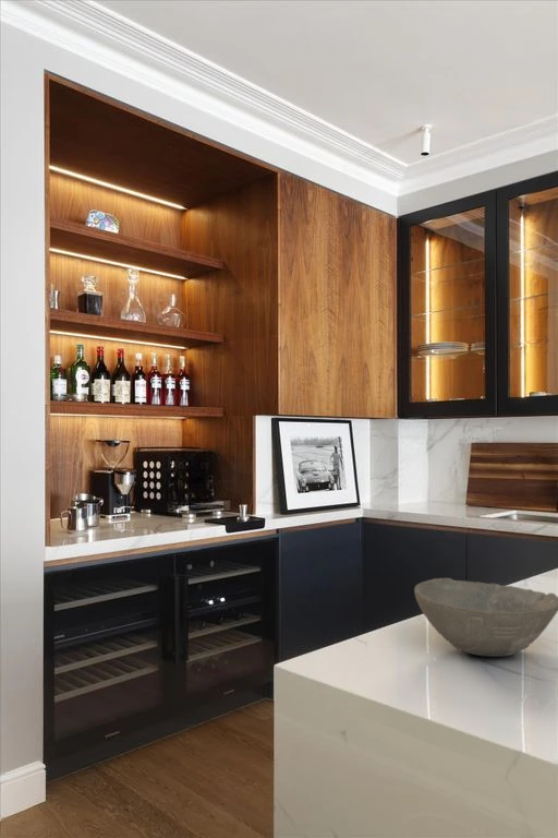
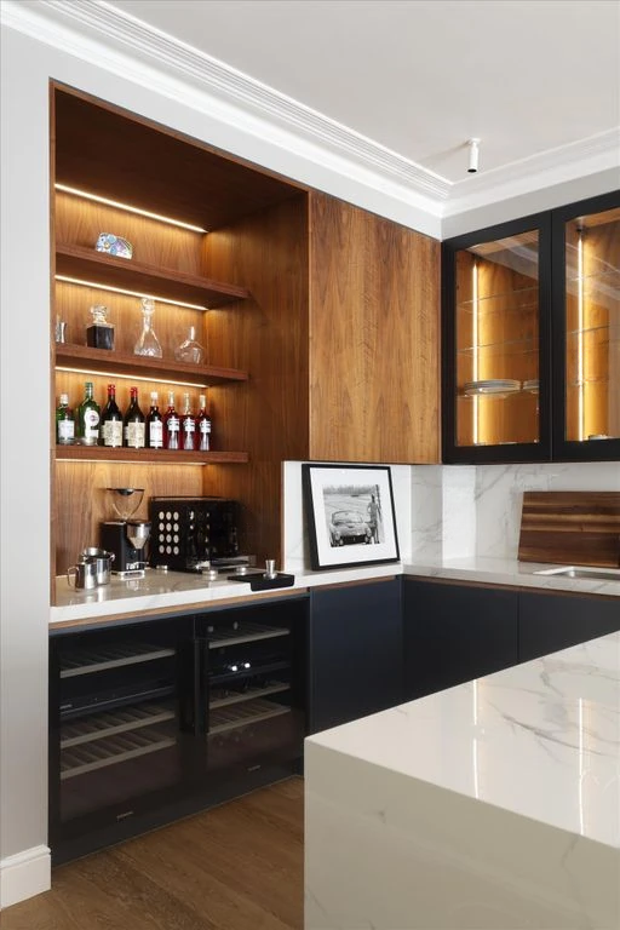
- bowl [413,577,558,658]
